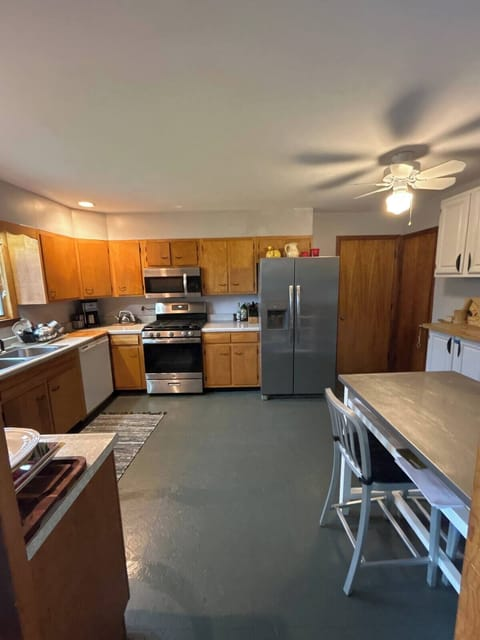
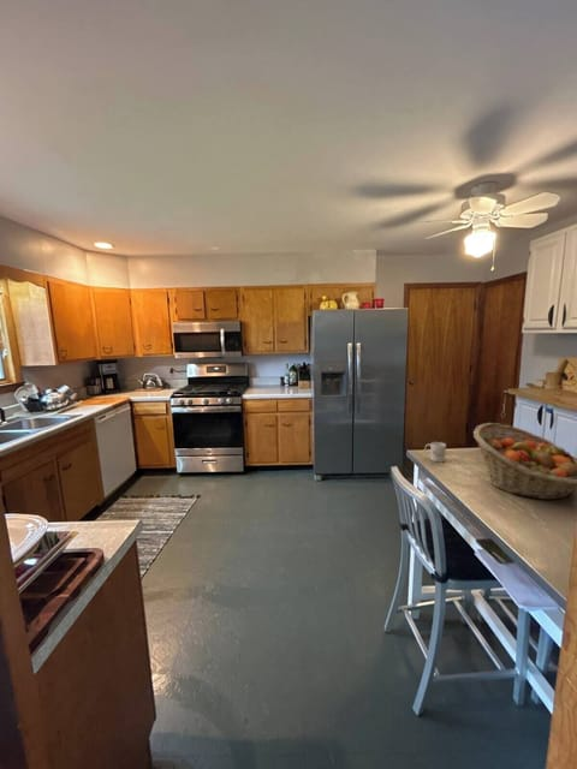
+ fruit basket [472,422,577,501]
+ mug [423,441,447,464]
